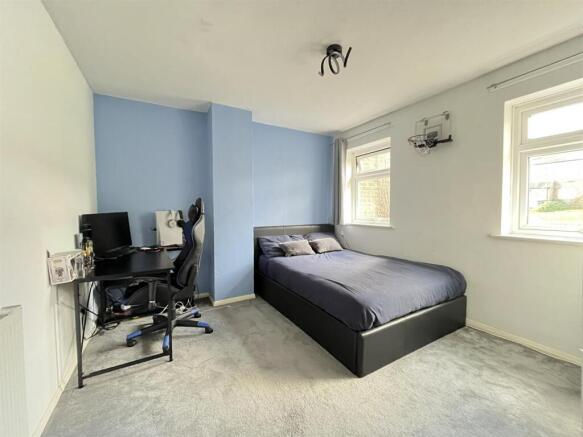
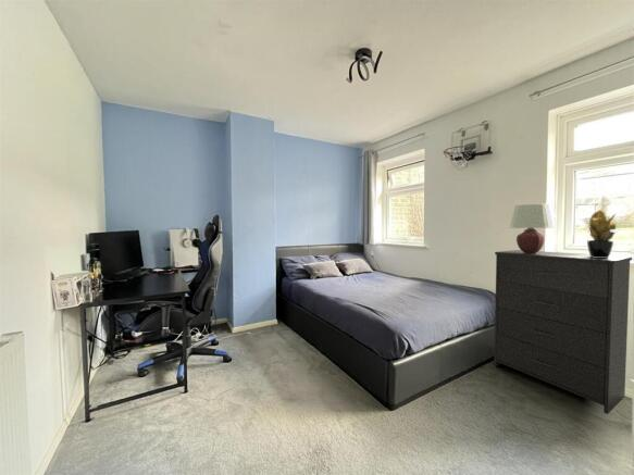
+ table lamp [509,203,555,253]
+ potted plant [574,209,619,258]
+ dresser [494,249,633,415]
